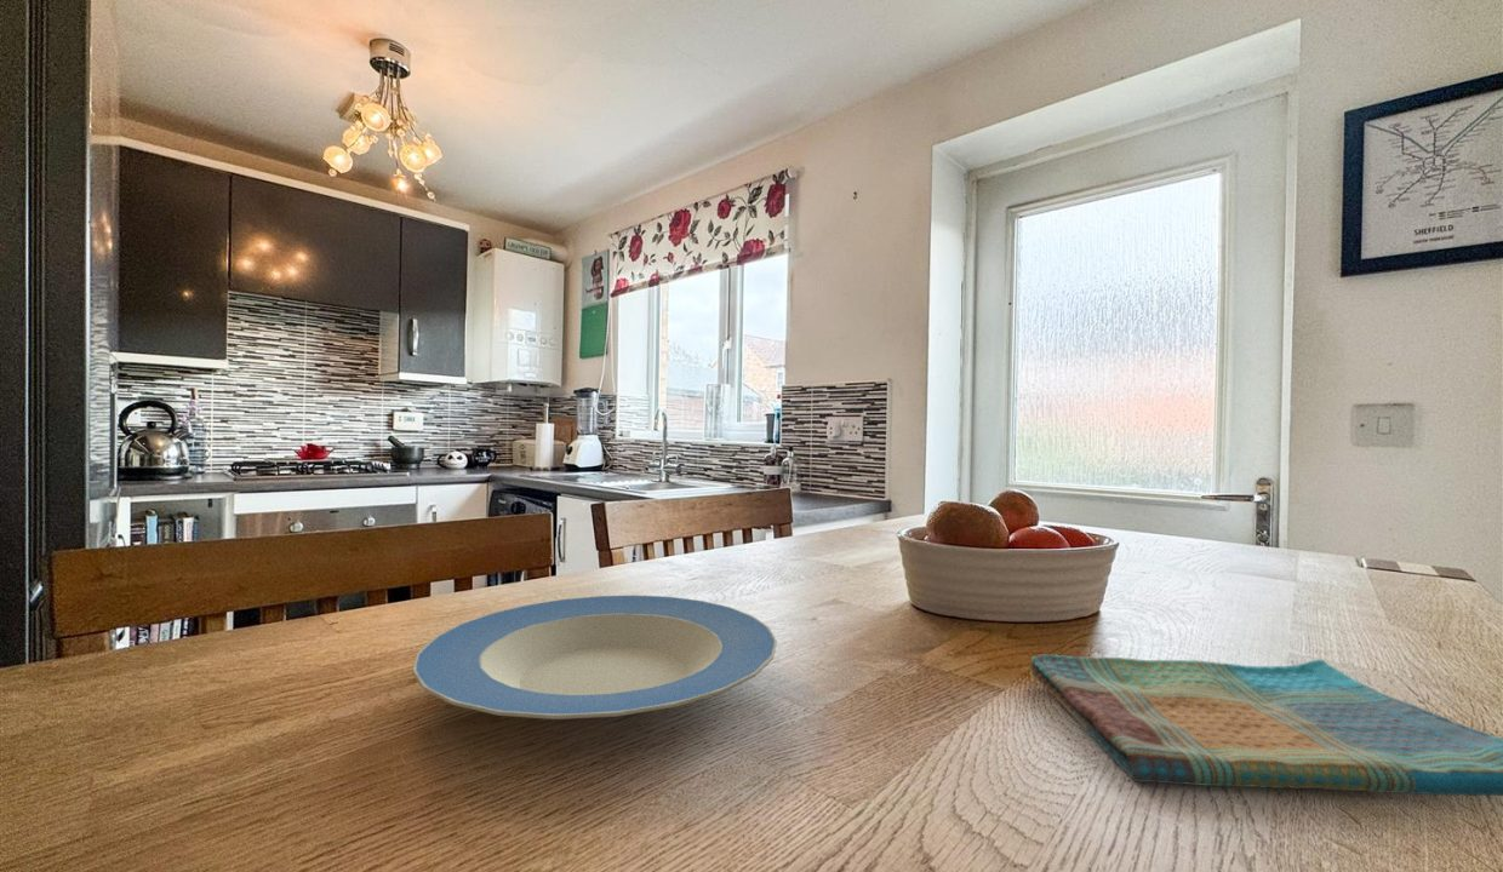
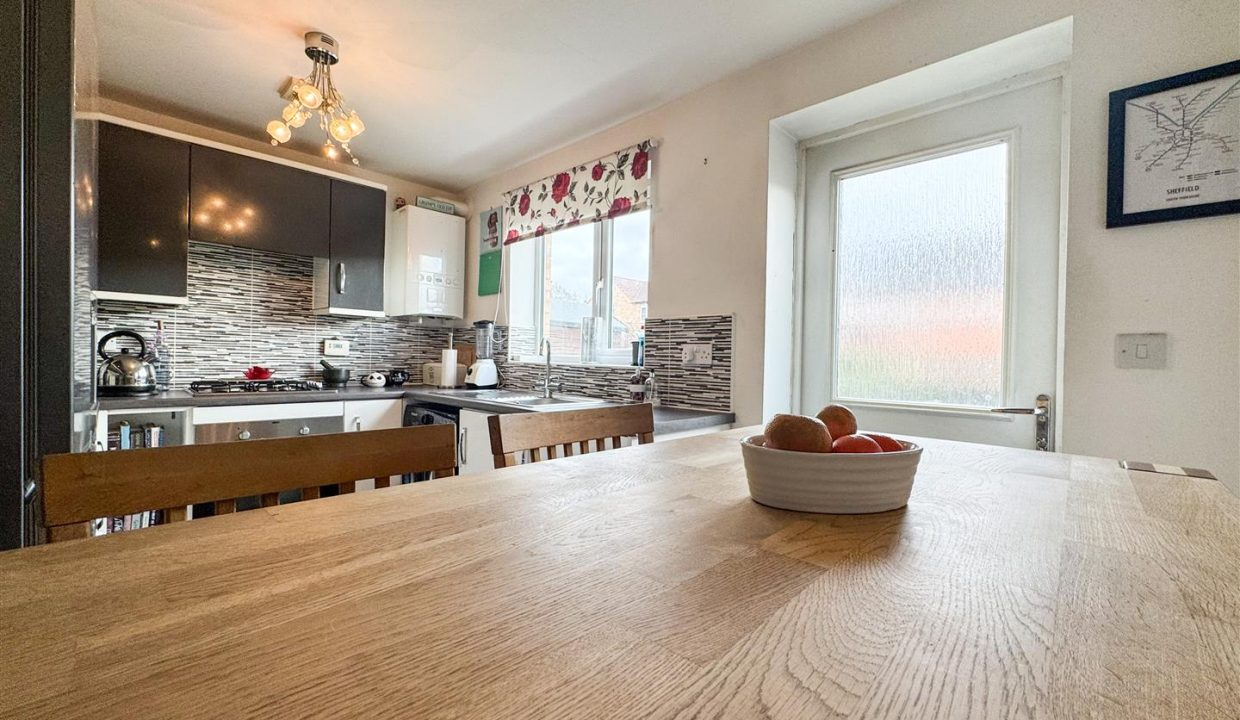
- dish towel [1029,654,1503,797]
- plate [411,593,778,721]
